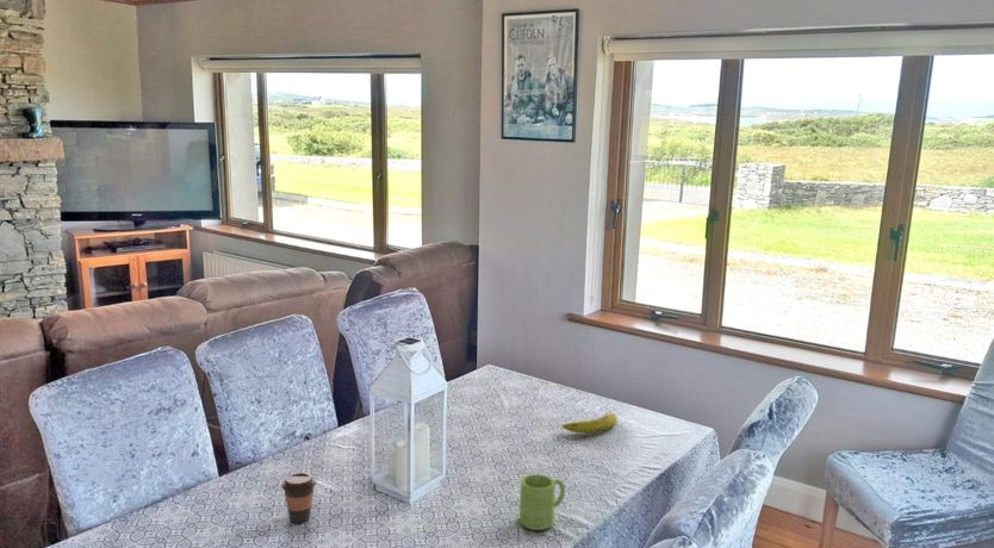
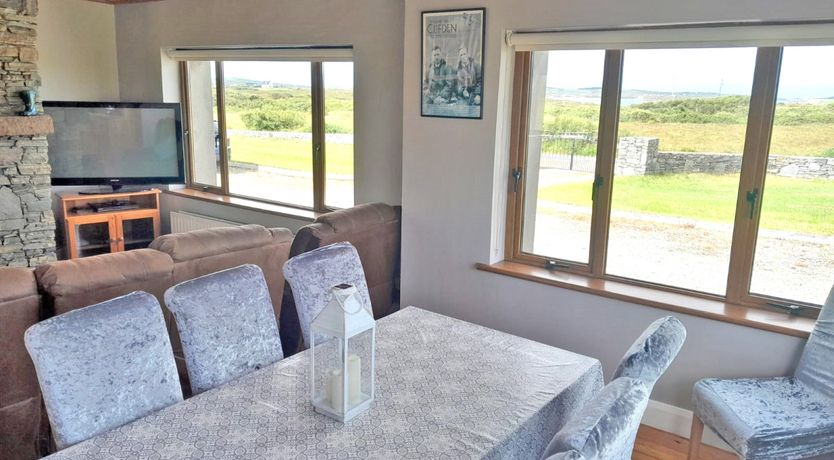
- coffee cup [280,471,317,524]
- fruit [561,412,619,435]
- mug [518,473,566,531]
